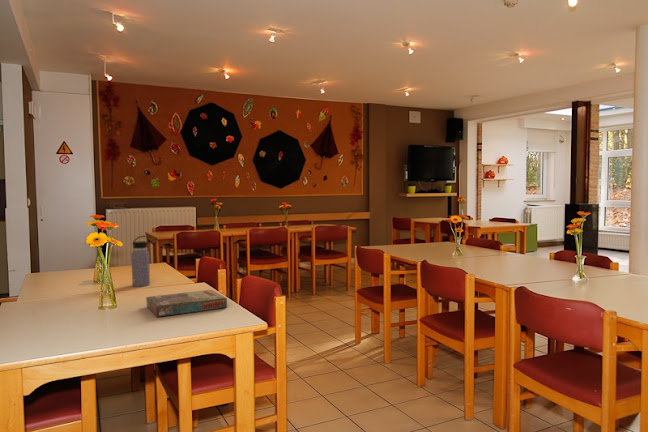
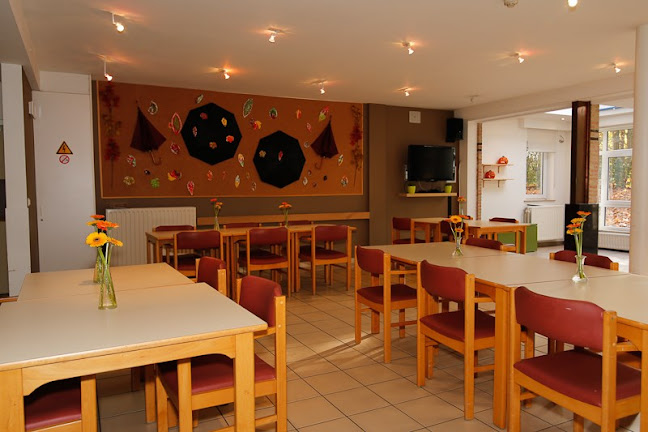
- water bottle [130,235,151,288]
- board game [145,289,228,318]
